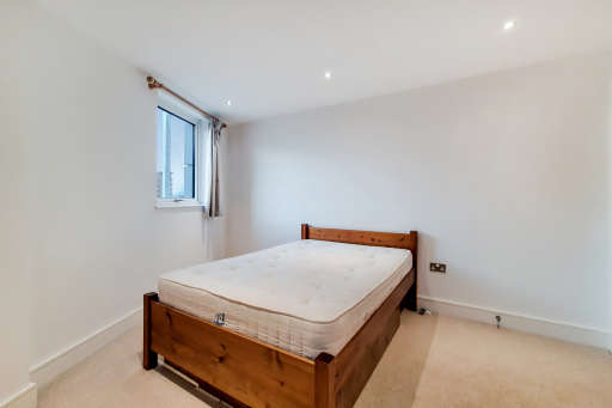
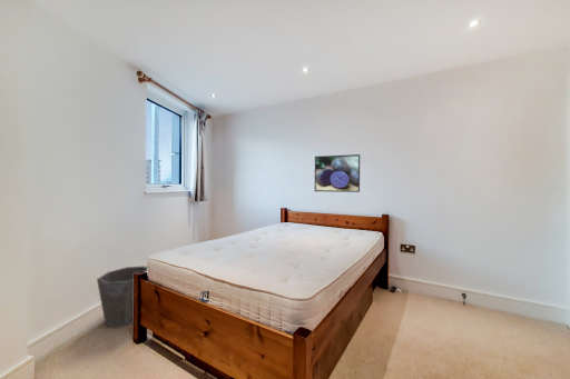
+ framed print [314,153,361,193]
+ waste bin [96,265,148,329]
